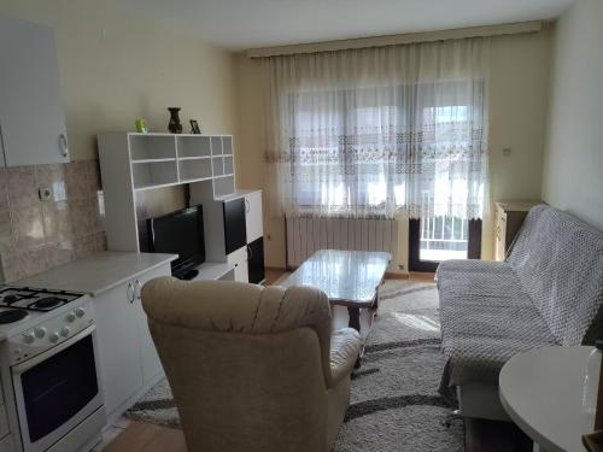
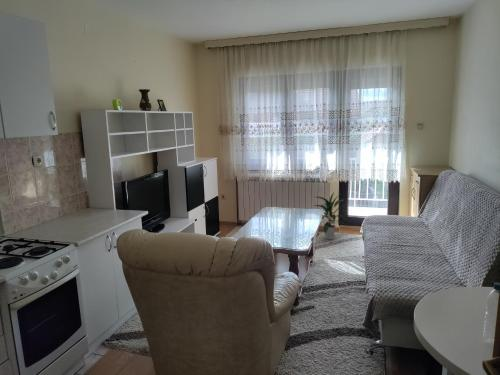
+ indoor plant [311,192,347,241]
